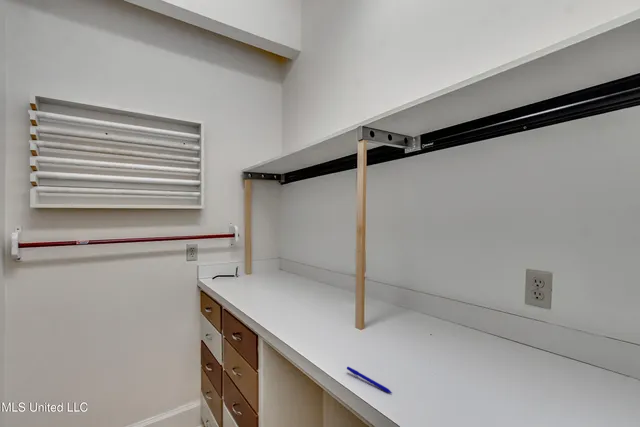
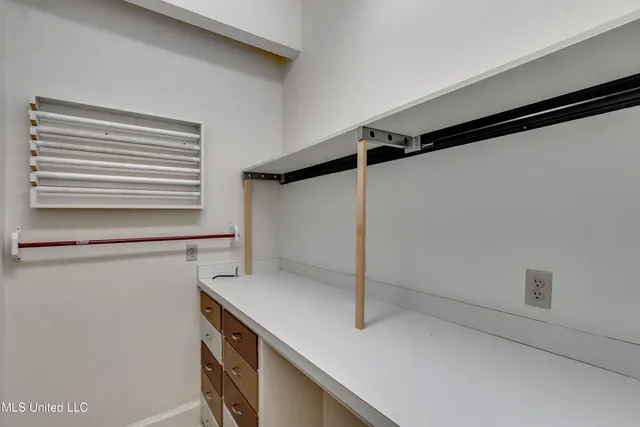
- pen [346,366,393,394]
